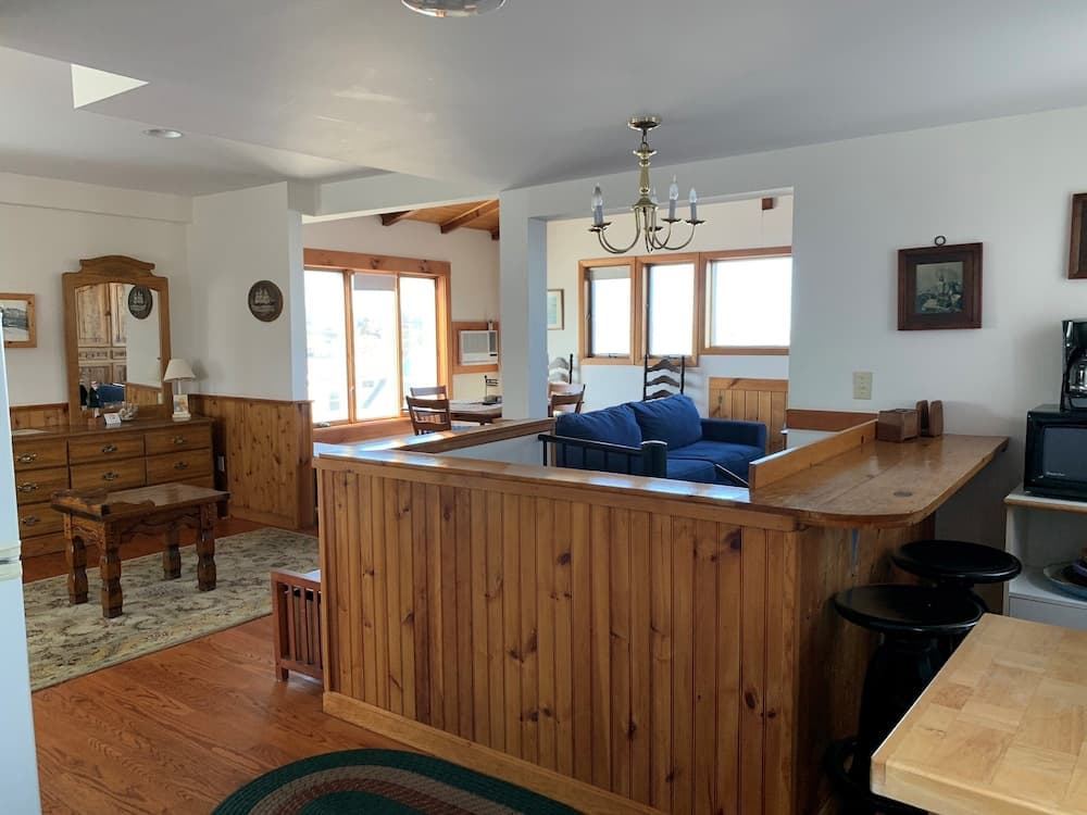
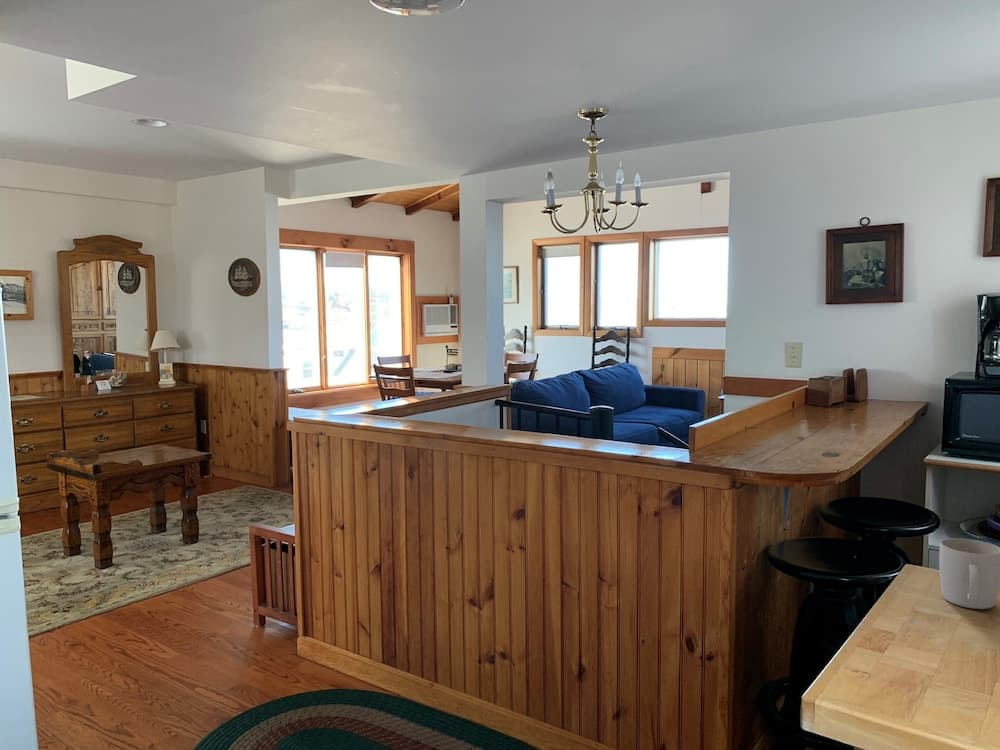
+ mug [938,537,1000,610]
